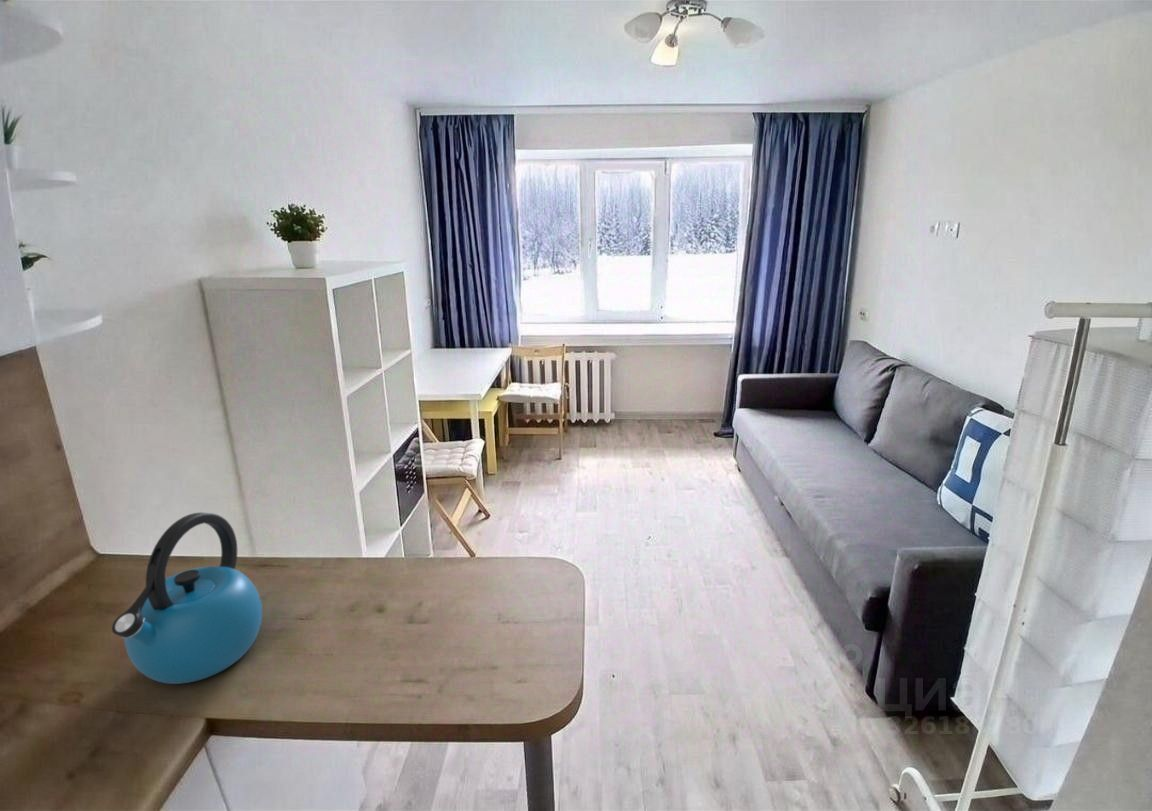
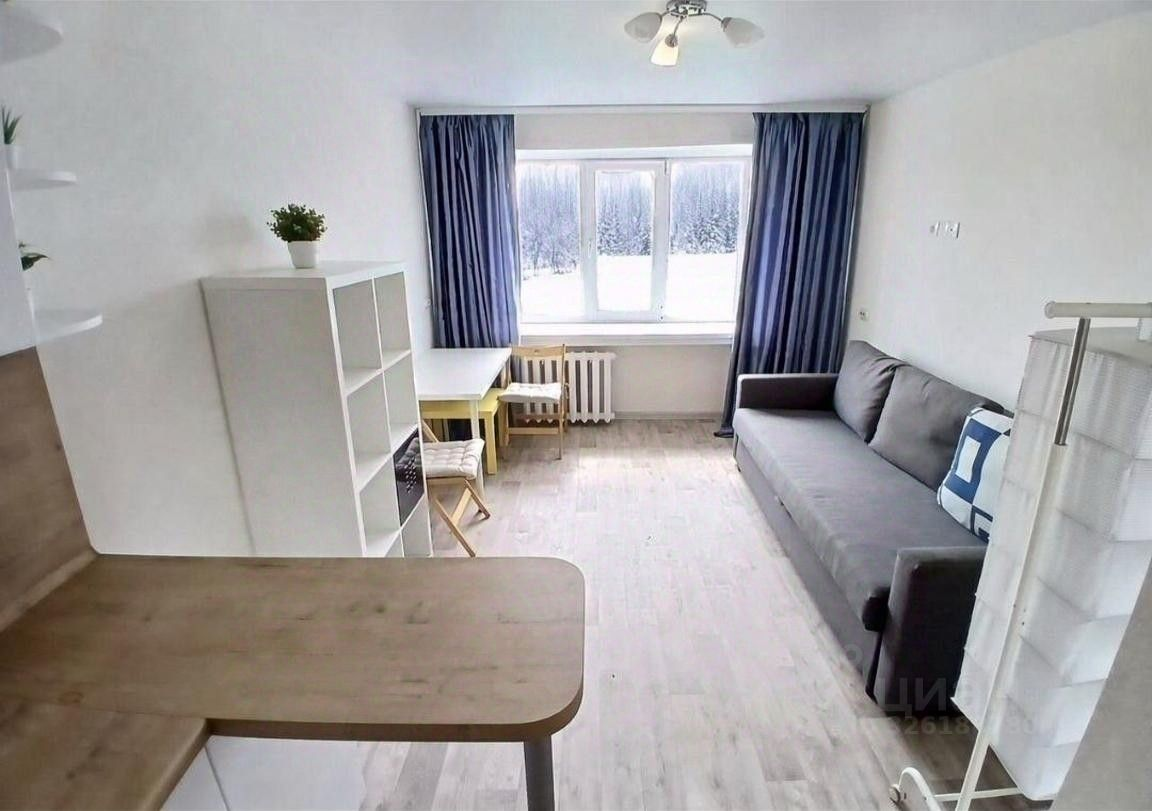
- kettle [111,512,263,685]
